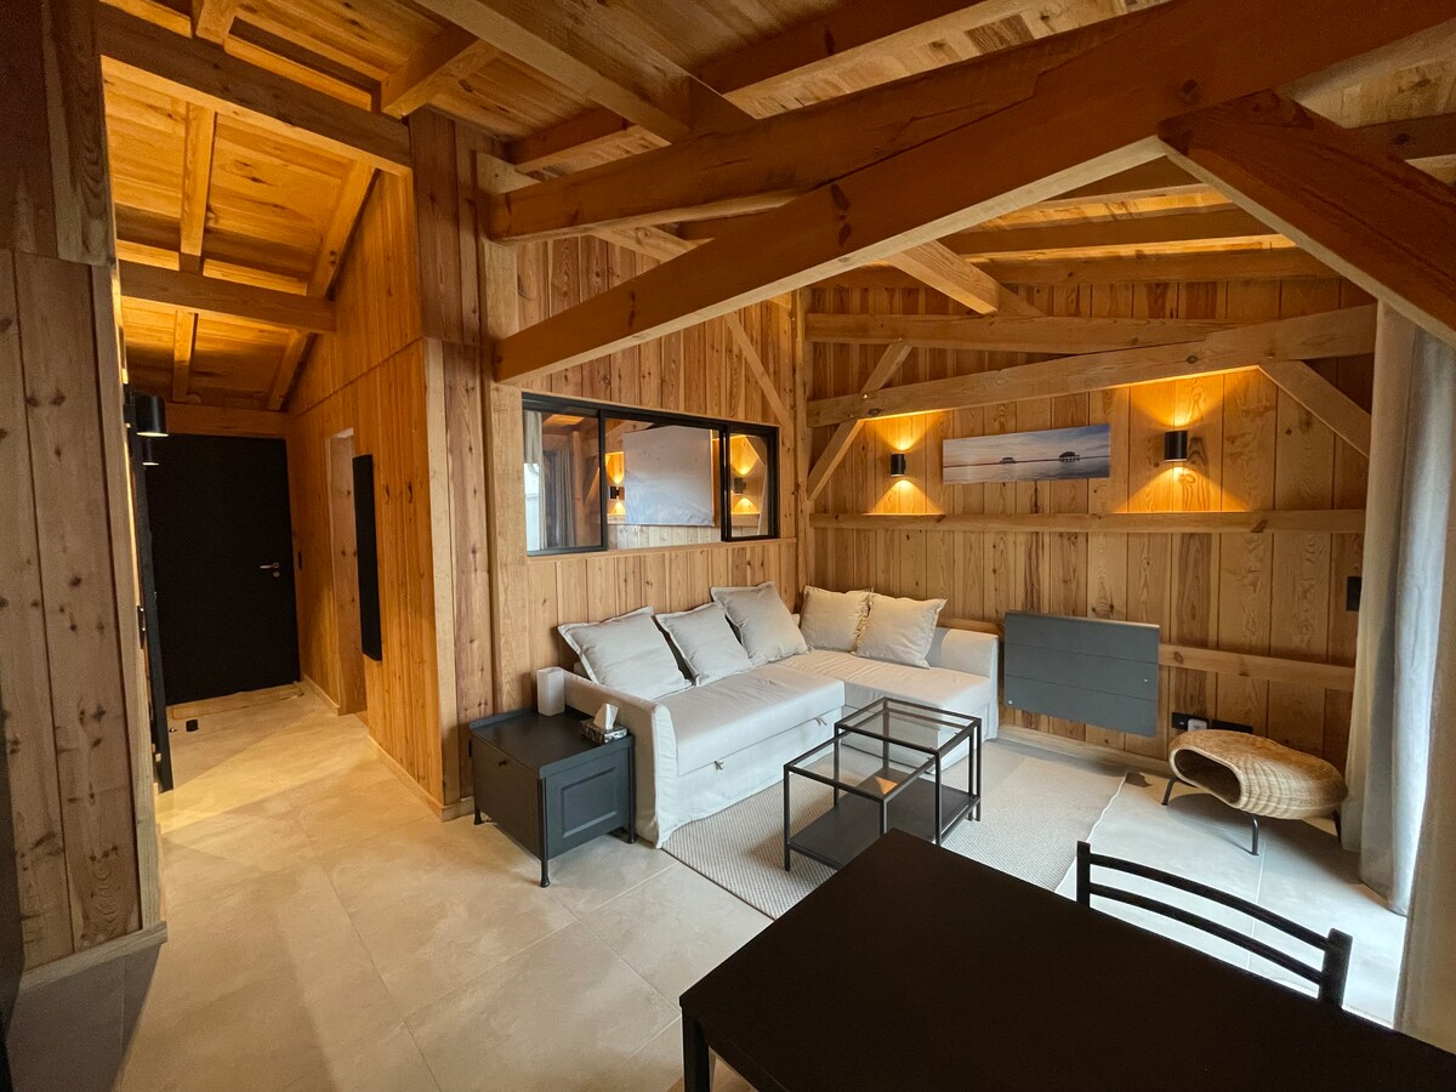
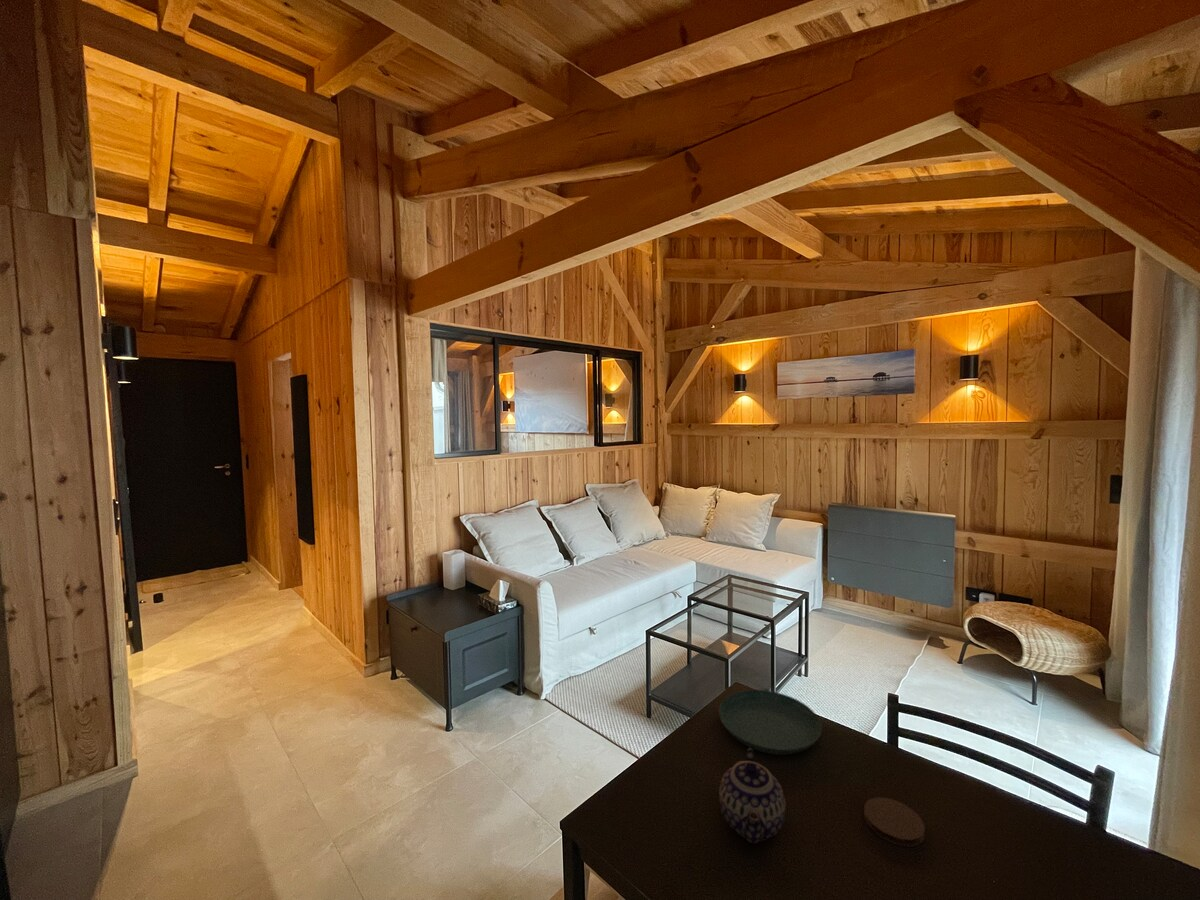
+ coaster [863,796,926,848]
+ teapot [718,747,787,845]
+ saucer [718,689,823,756]
